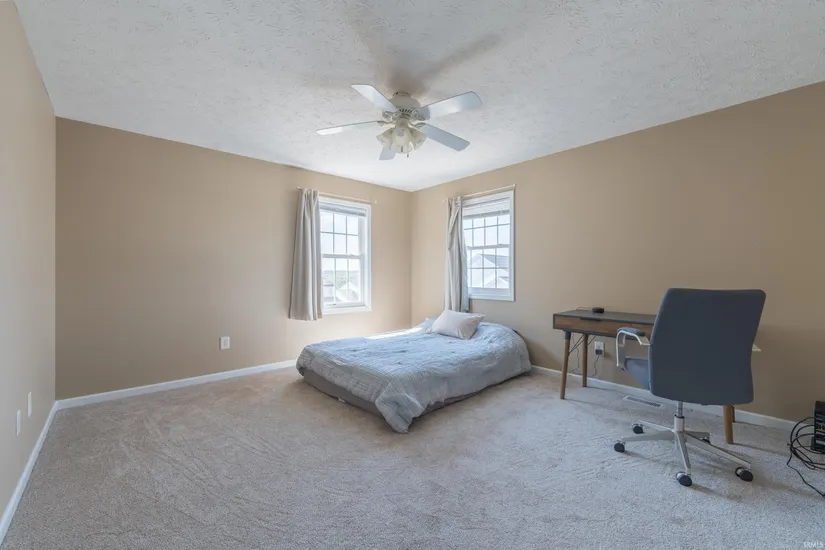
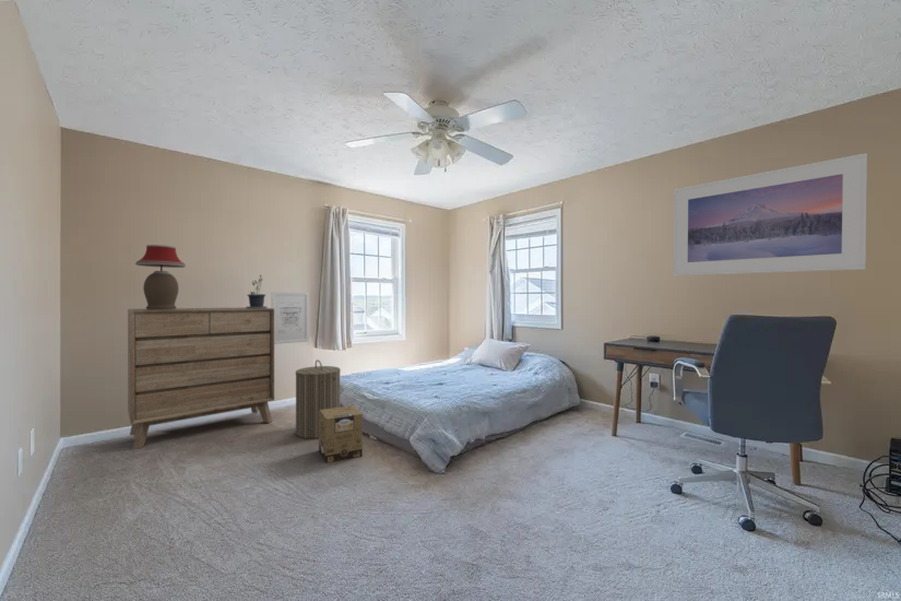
+ cardboard box [318,404,364,464]
+ table lamp [134,244,187,310]
+ dresser [127,306,275,451]
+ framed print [672,152,868,276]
+ laundry hamper [295,358,342,439]
+ wall art [271,291,310,345]
+ potted plant [246,274,268,309]
